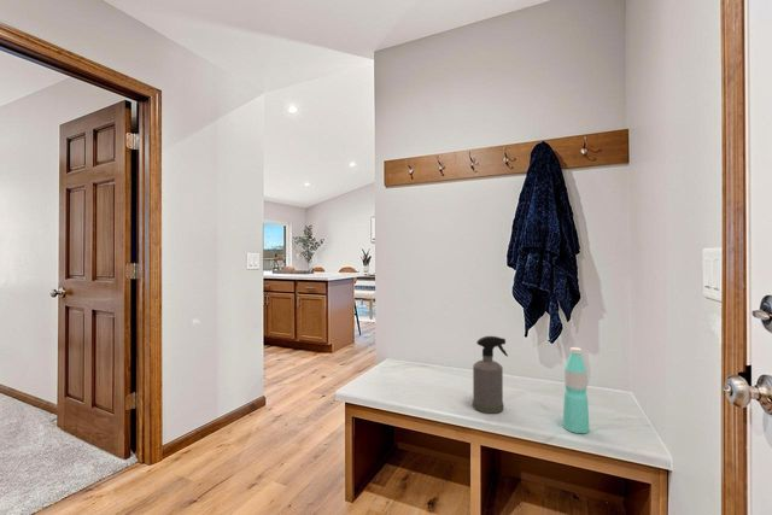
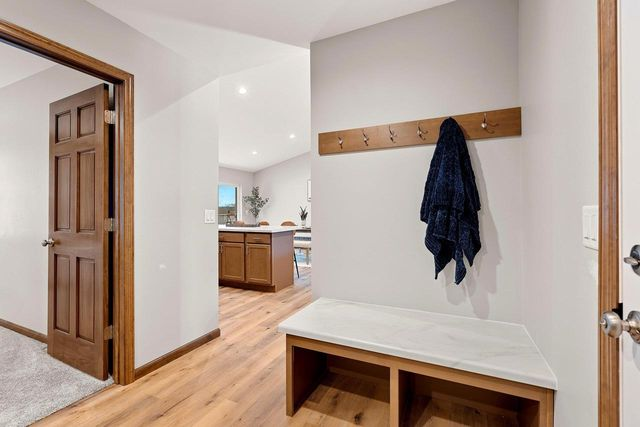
- water bottle [562,346,591,434]
- spray bottle [472,335,509,414]
